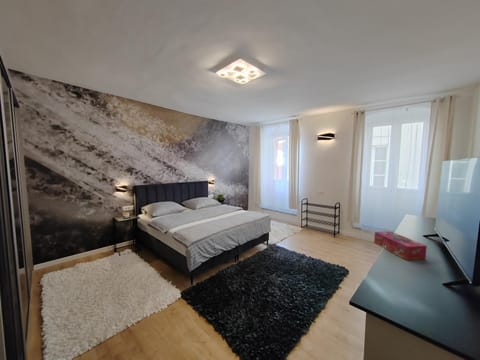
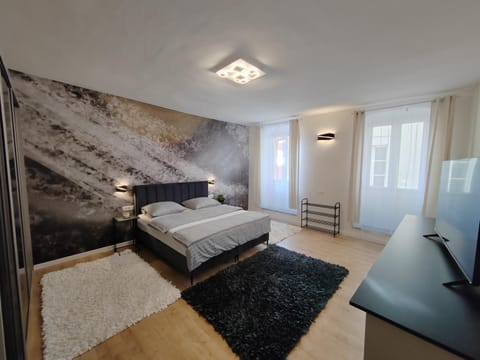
- tissue box [373,230,428,261]
